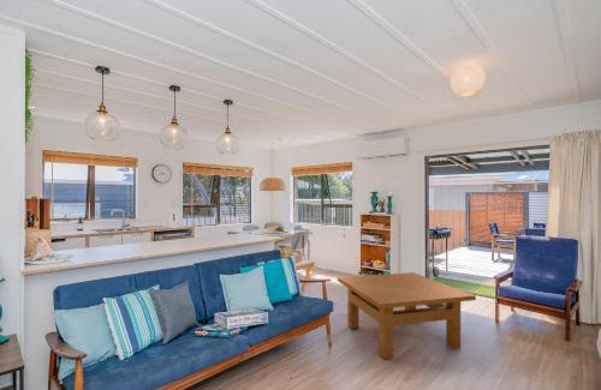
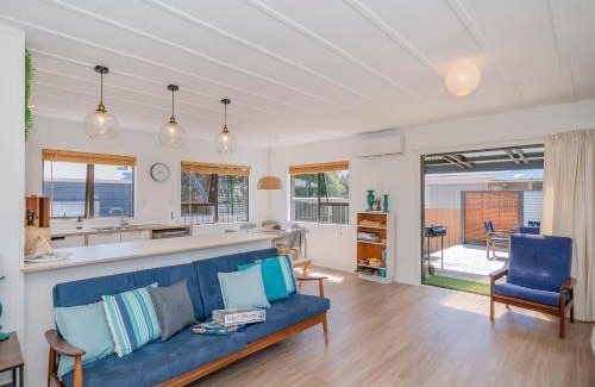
- table [337,271,477,361]
